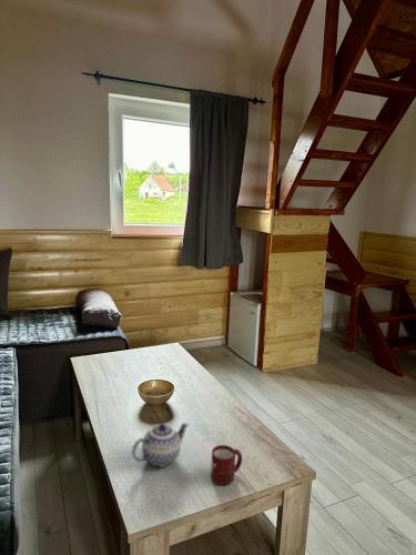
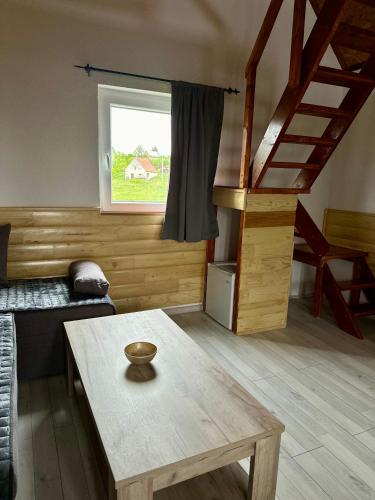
- cup [210,444,243,486]
- teapot [131,422,190,468]
